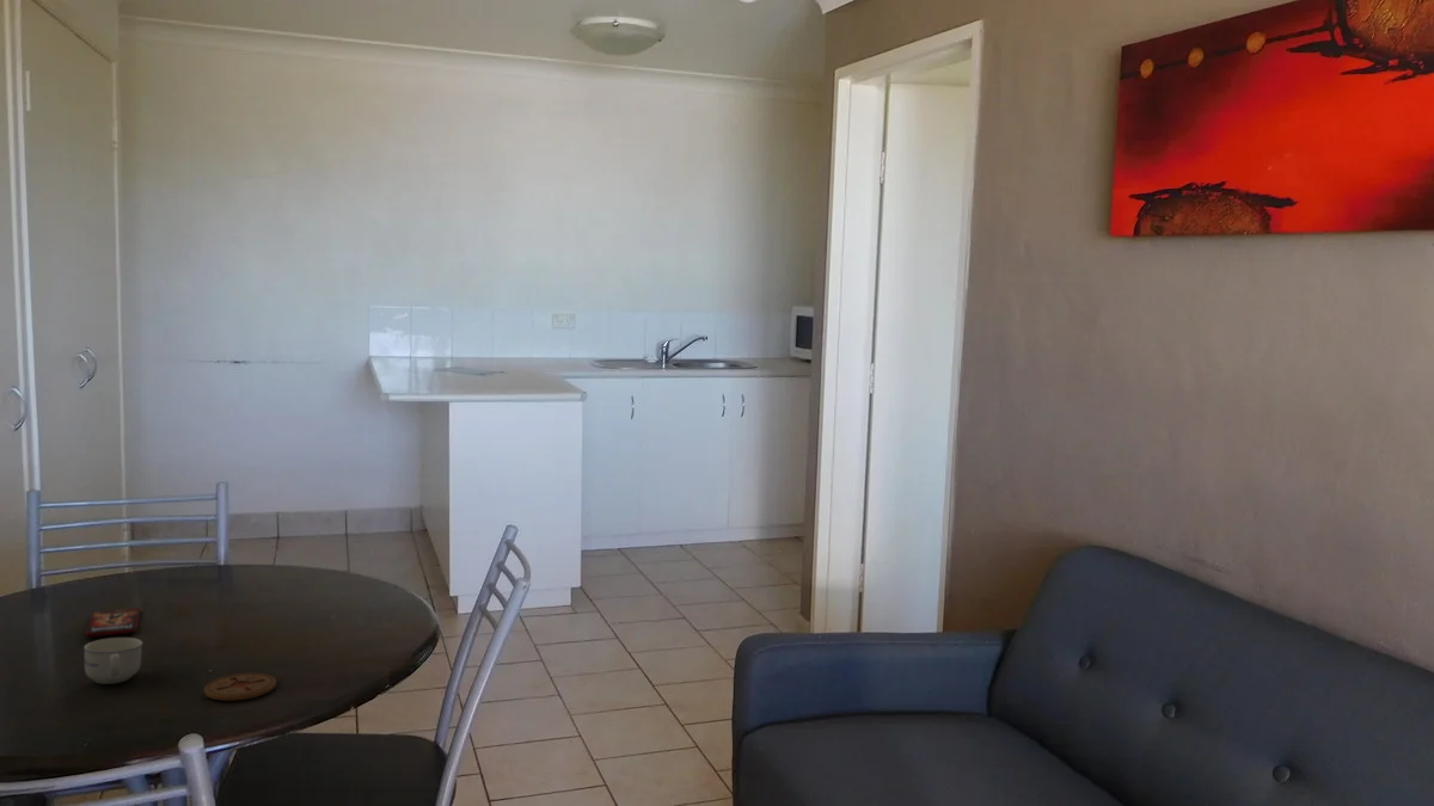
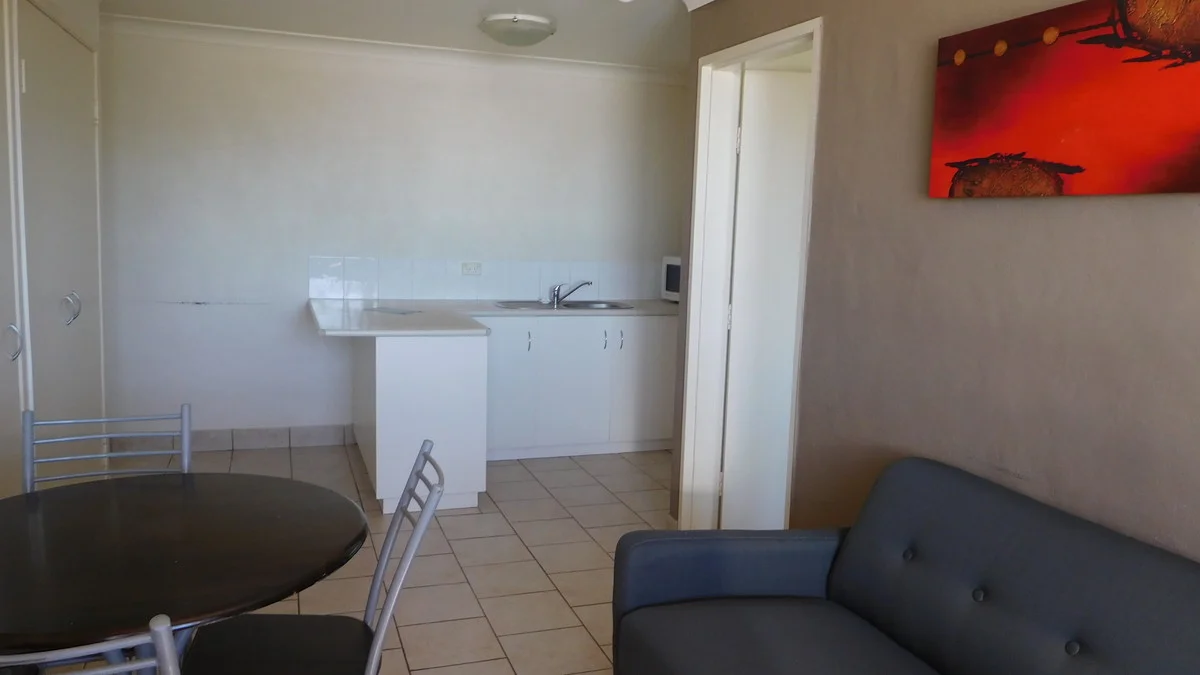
- smartphone [84,607,142,638]
- cup [82,636,143,685]
- coaster [203,672,277,702]
